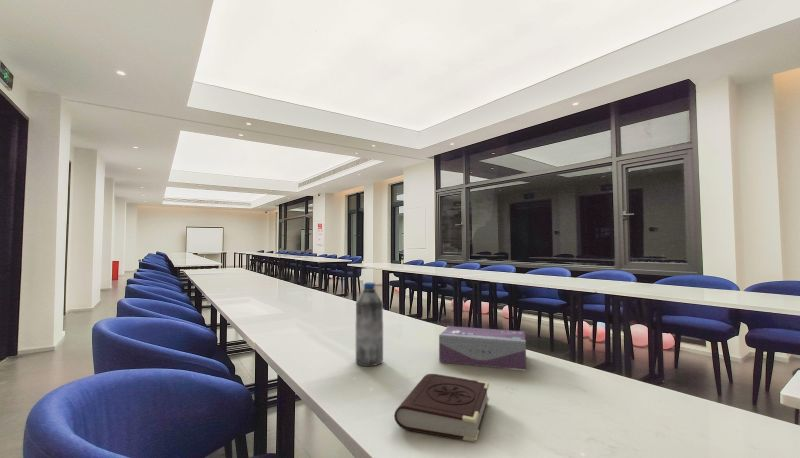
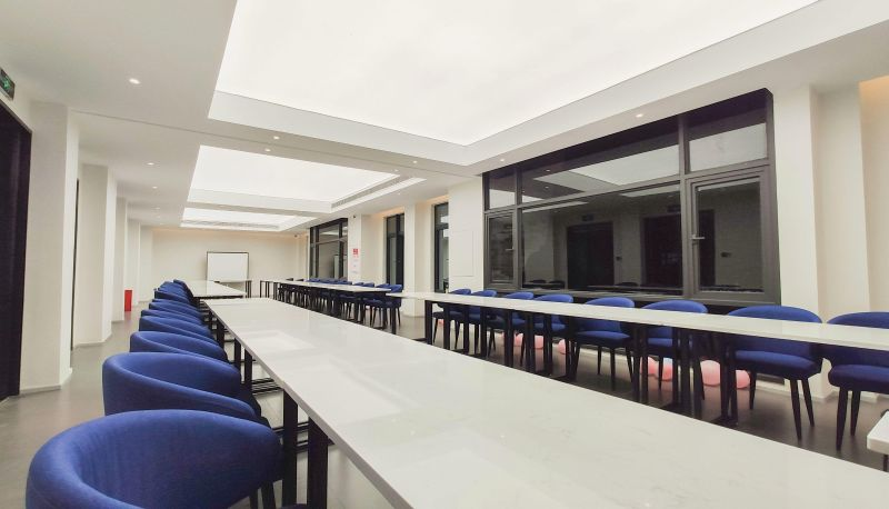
- water bottle [355,281,384,367]
- tissue box [438,325,527,372]
- book [393,373,491,442]
